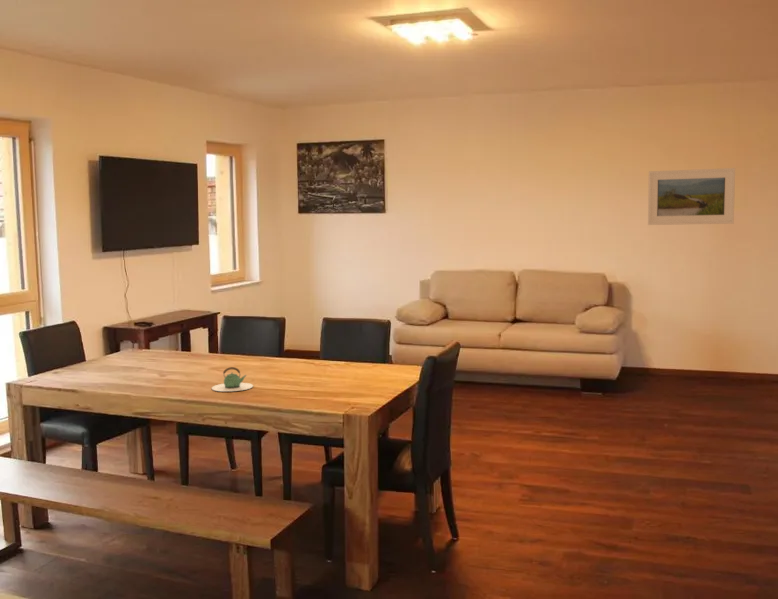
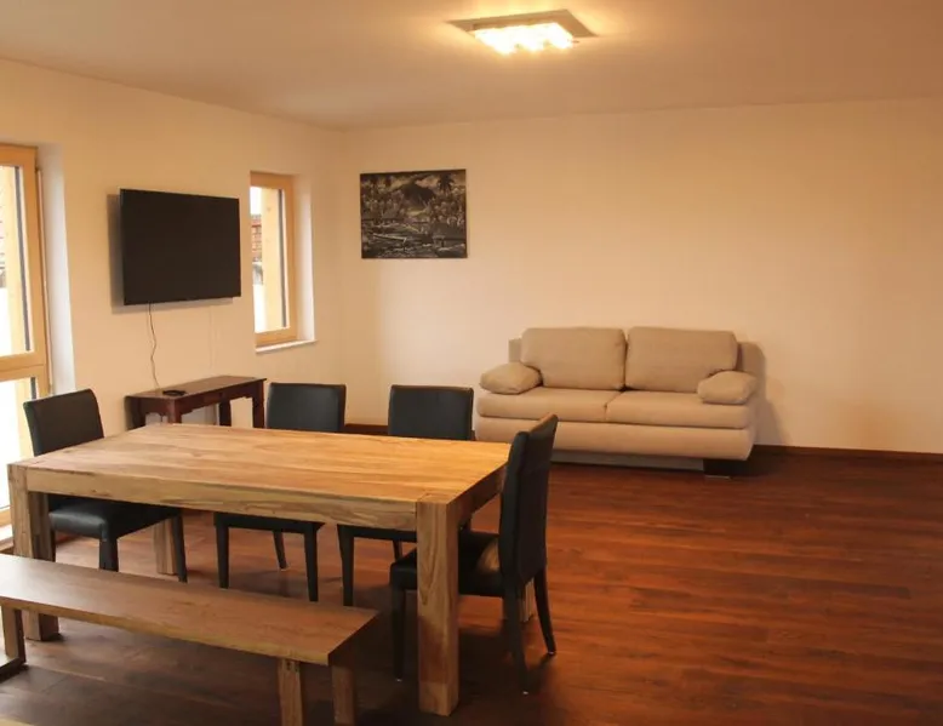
- teapot [211,366,254,392]
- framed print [647,167,736,226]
